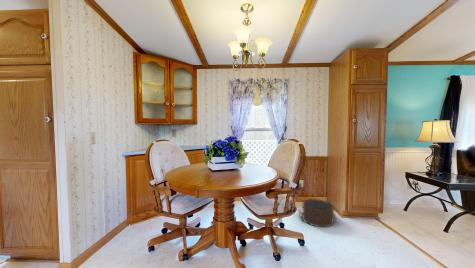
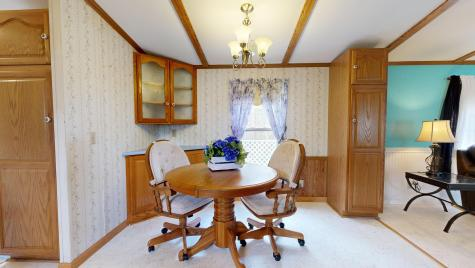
- pouf [297,198,339,228]
